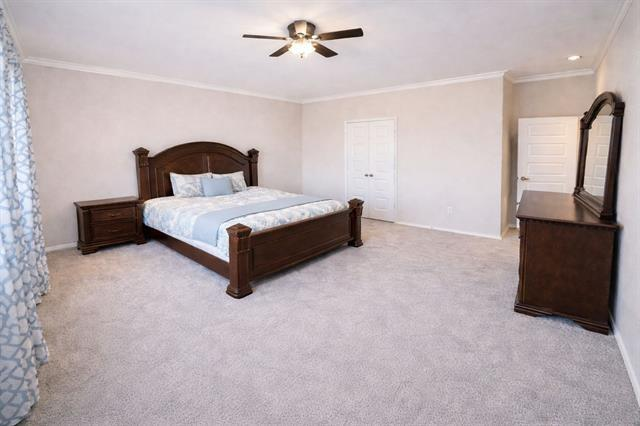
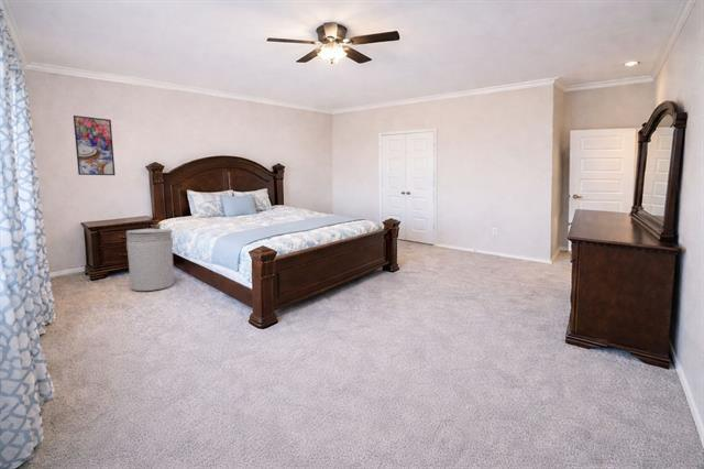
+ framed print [73,114,117,176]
+ can [125,227,175,292]
